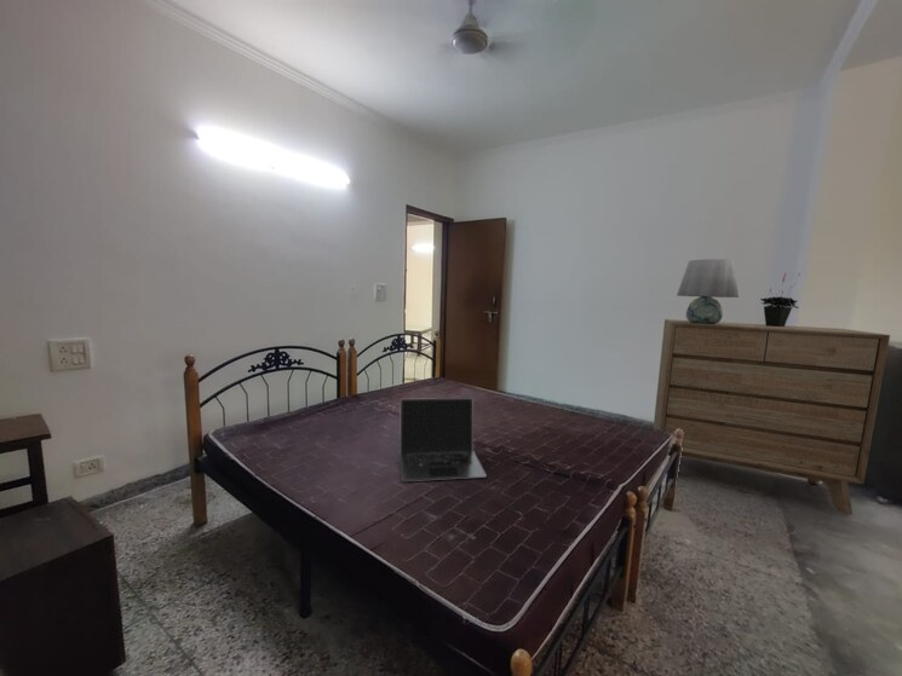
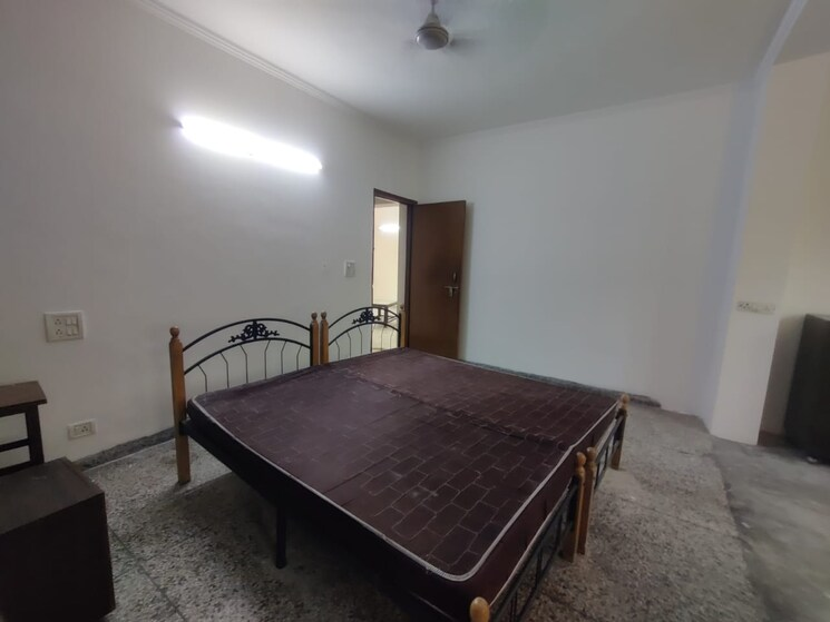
- potted plant [759,271,802,327]
- table lamp [676,258,740,324]
- laptop [398,397,488,483]
- dresser [653,318,891,516]
